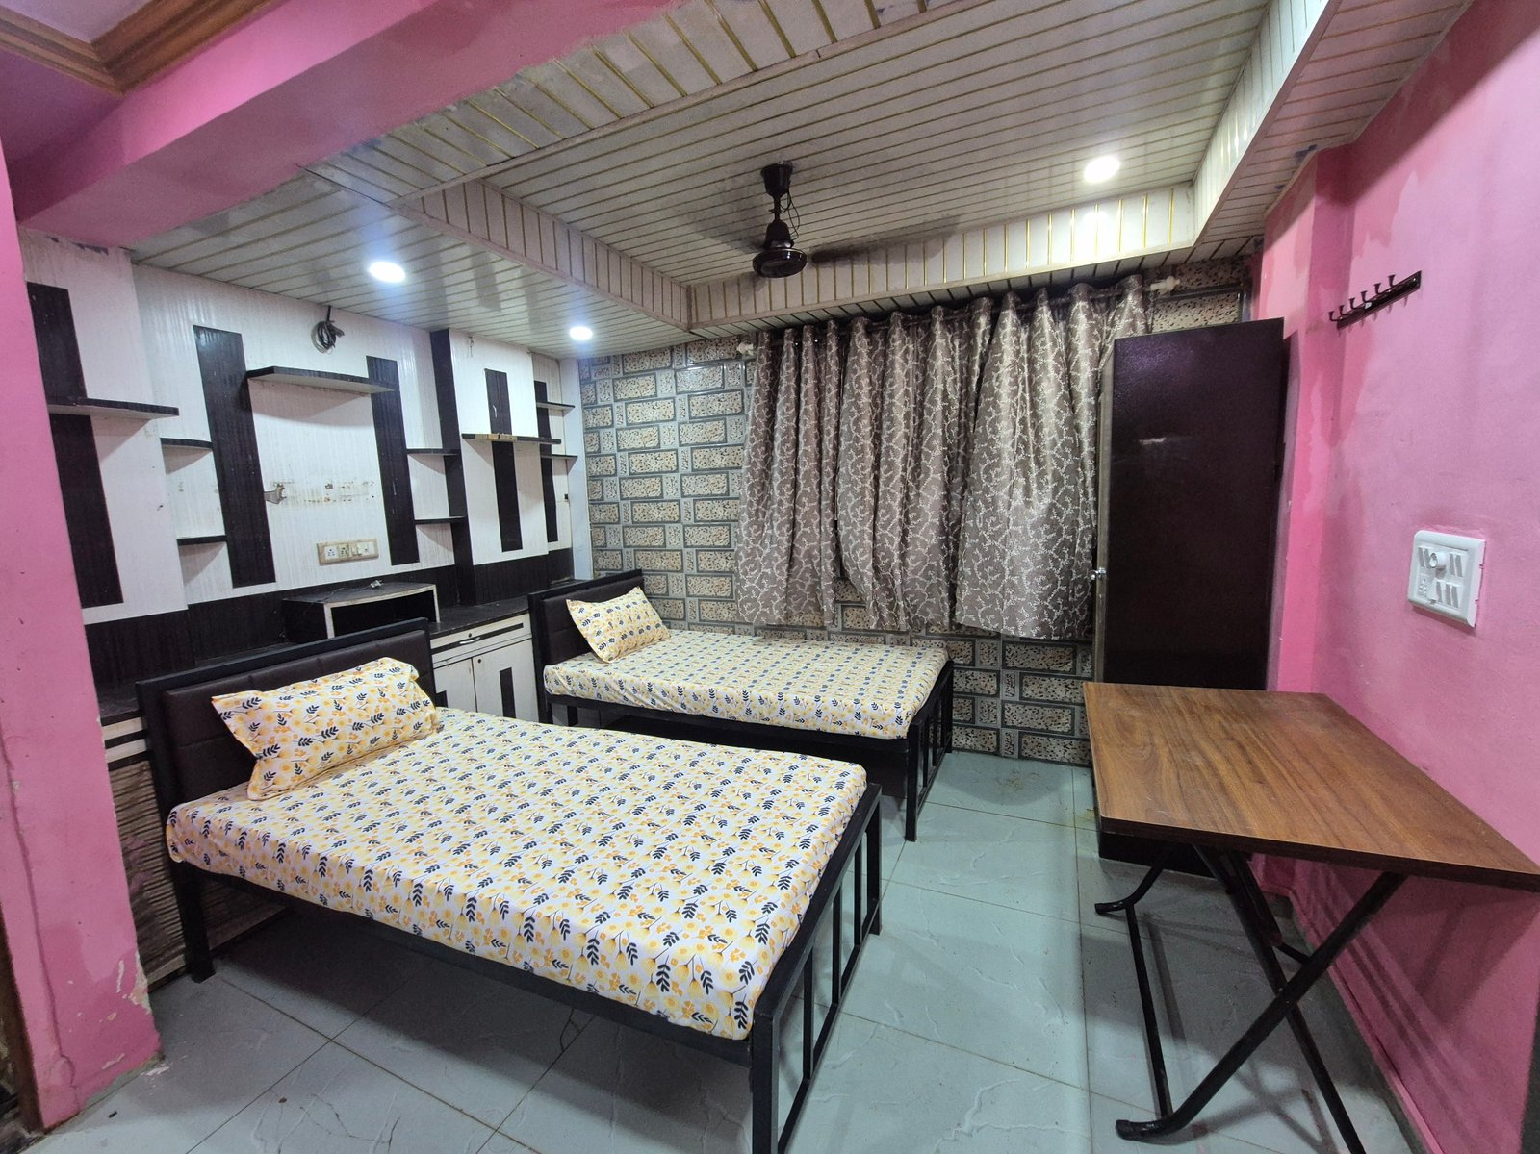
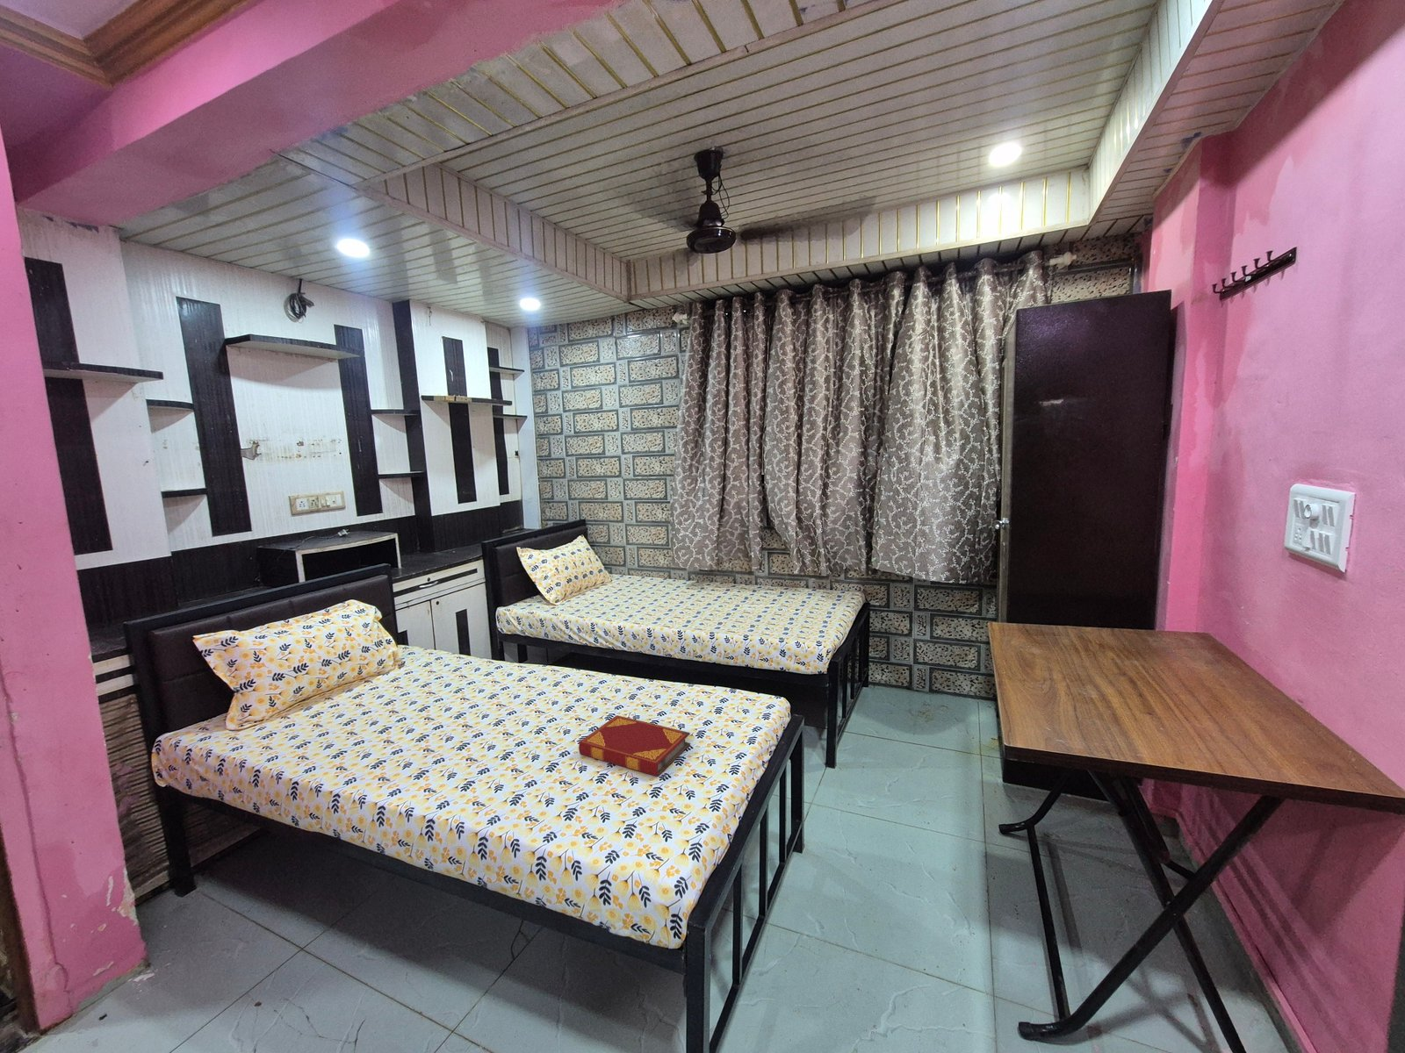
+ hardback book [577,715,691,778]
